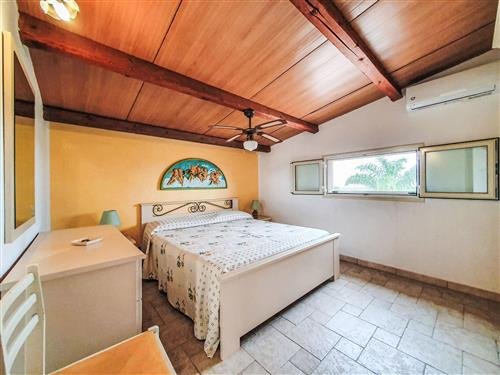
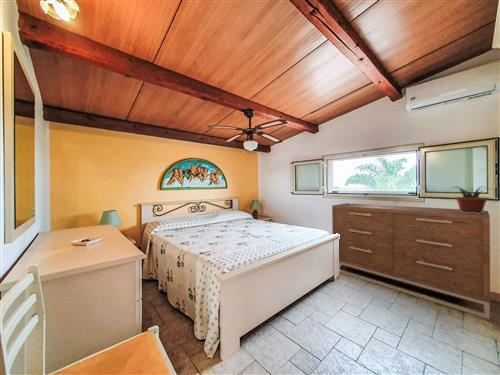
+ potted plant [452,185,495,214]
+ dresser [331,202,491,320]
